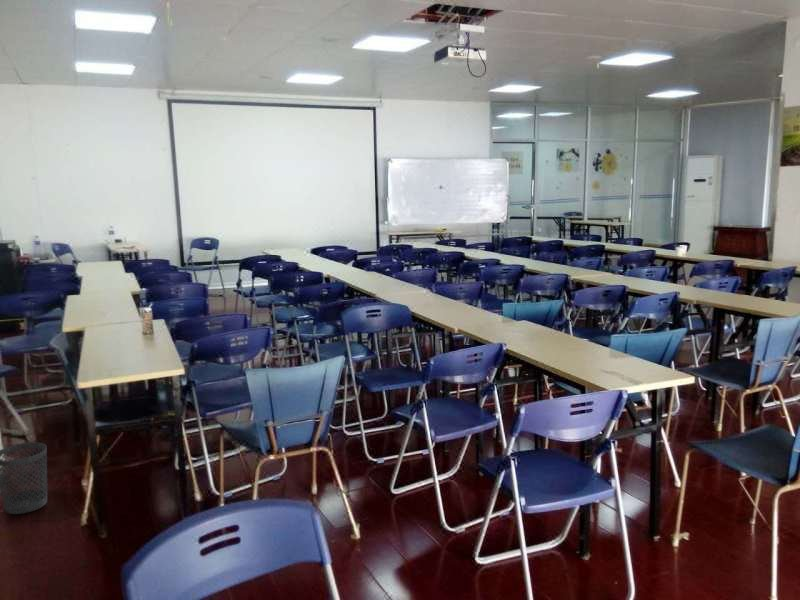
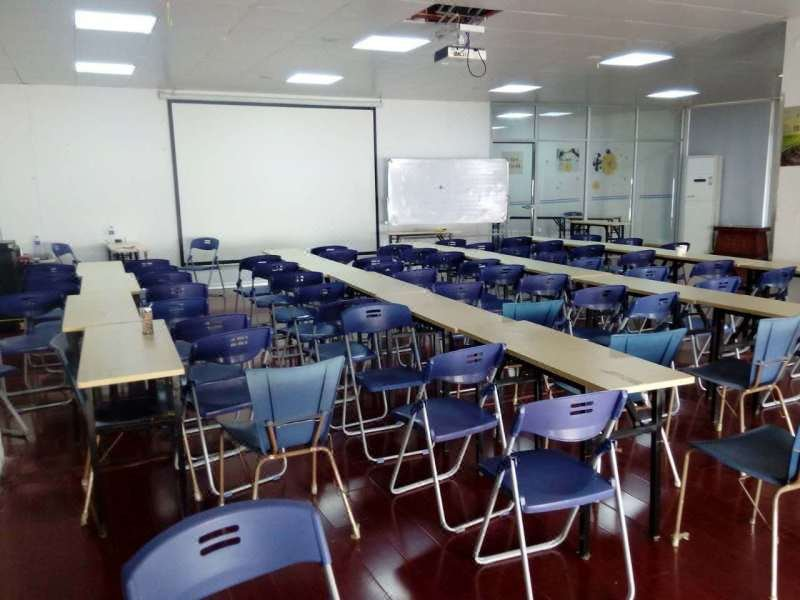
- wastebasket [0,442,48,515]
